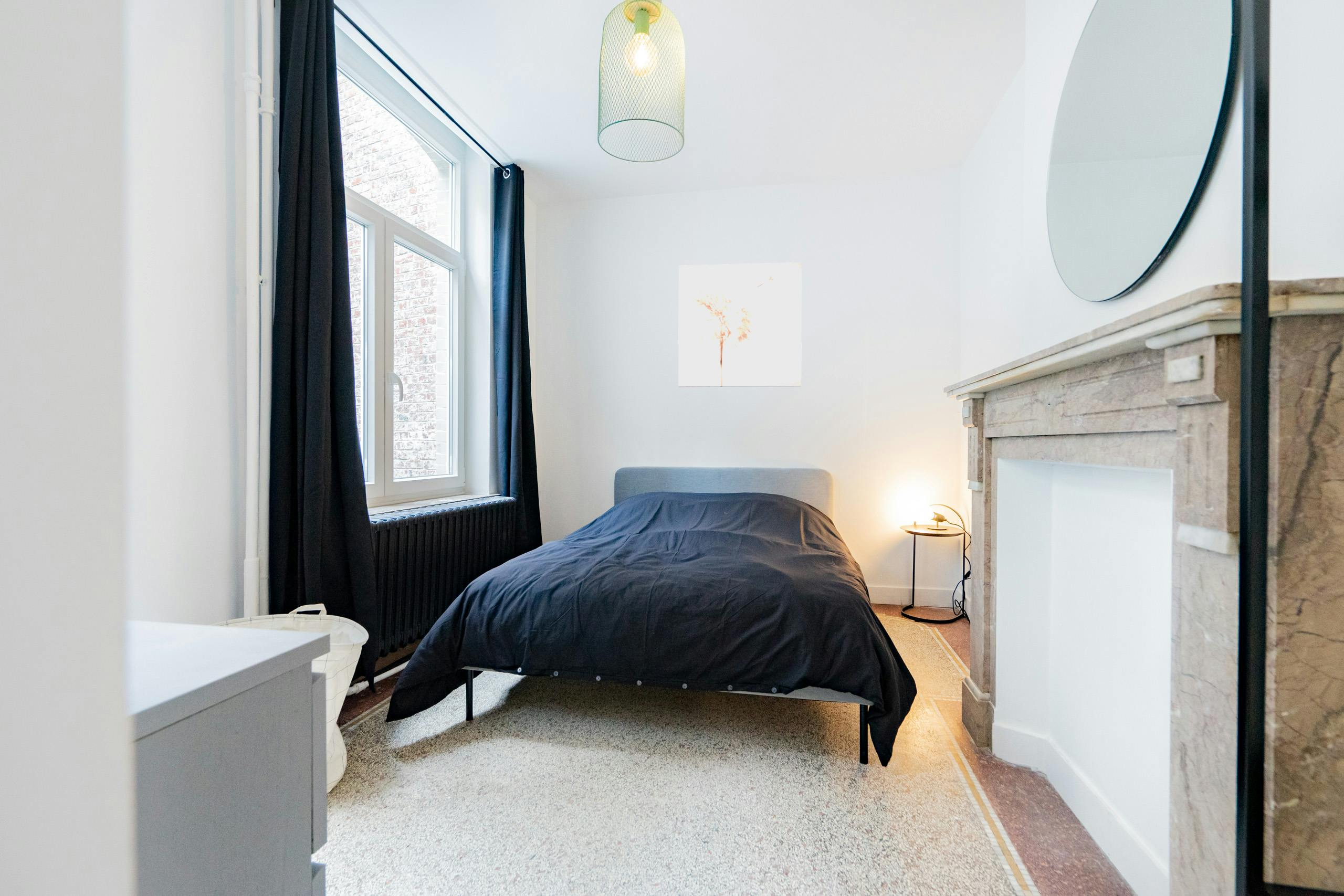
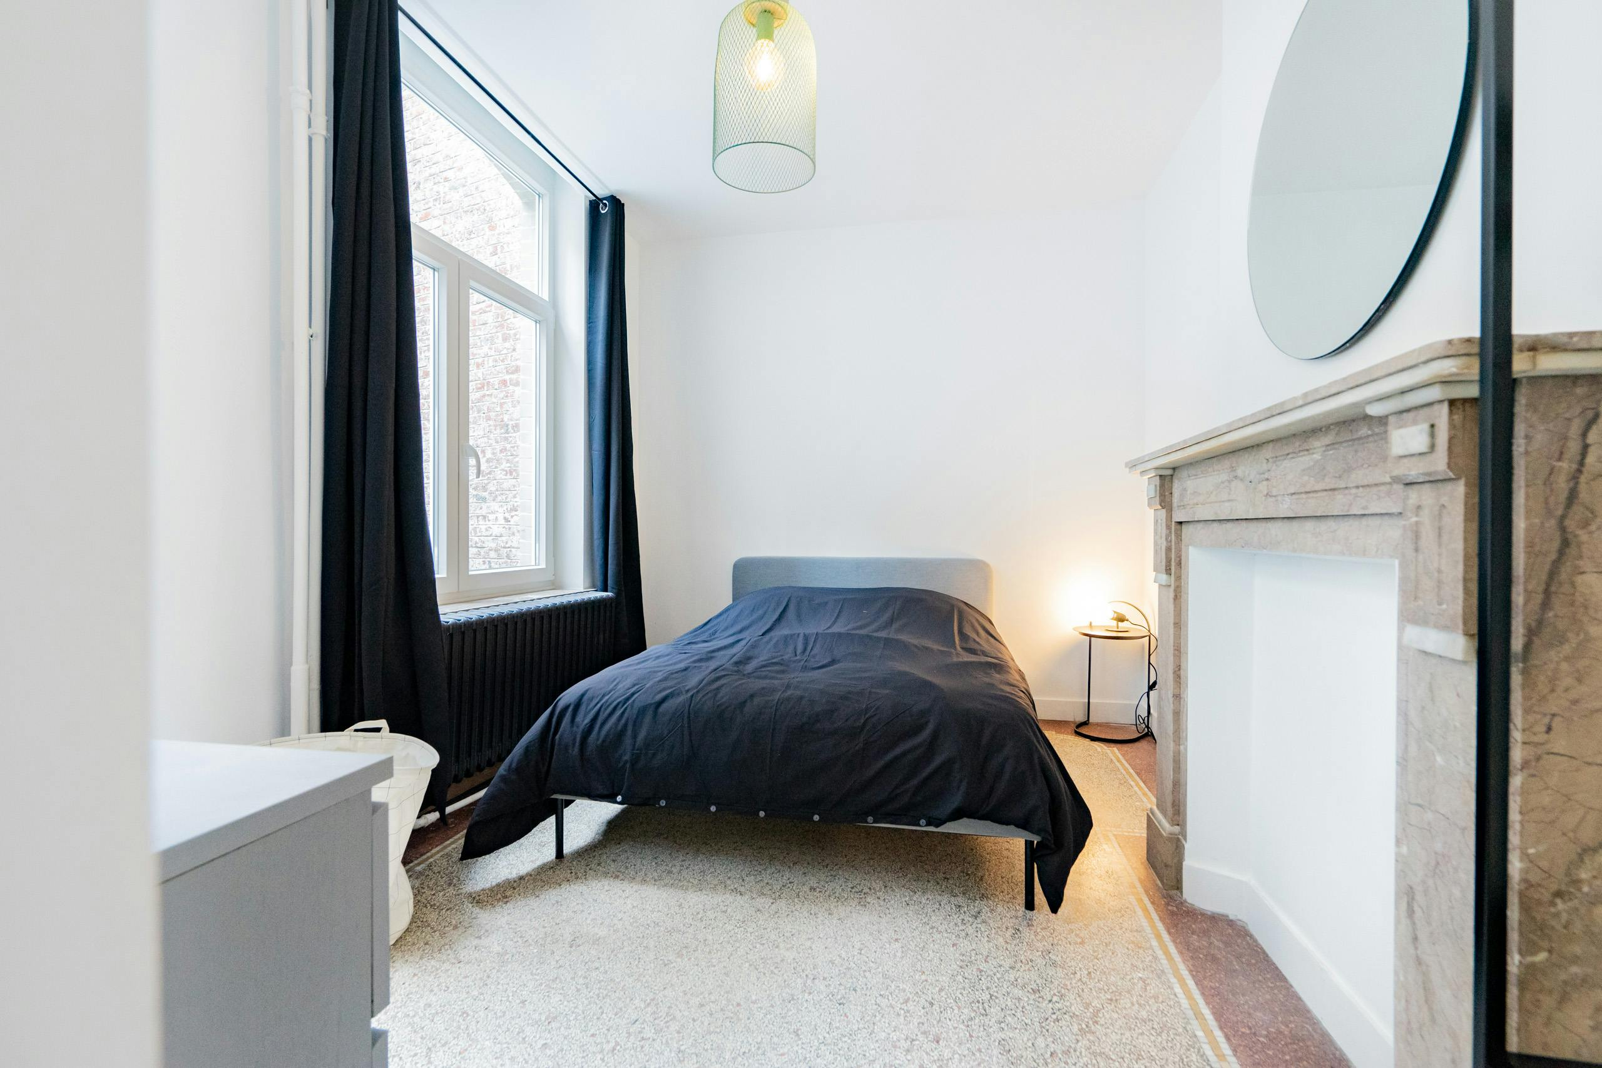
- wall art [678,262,802,387]
